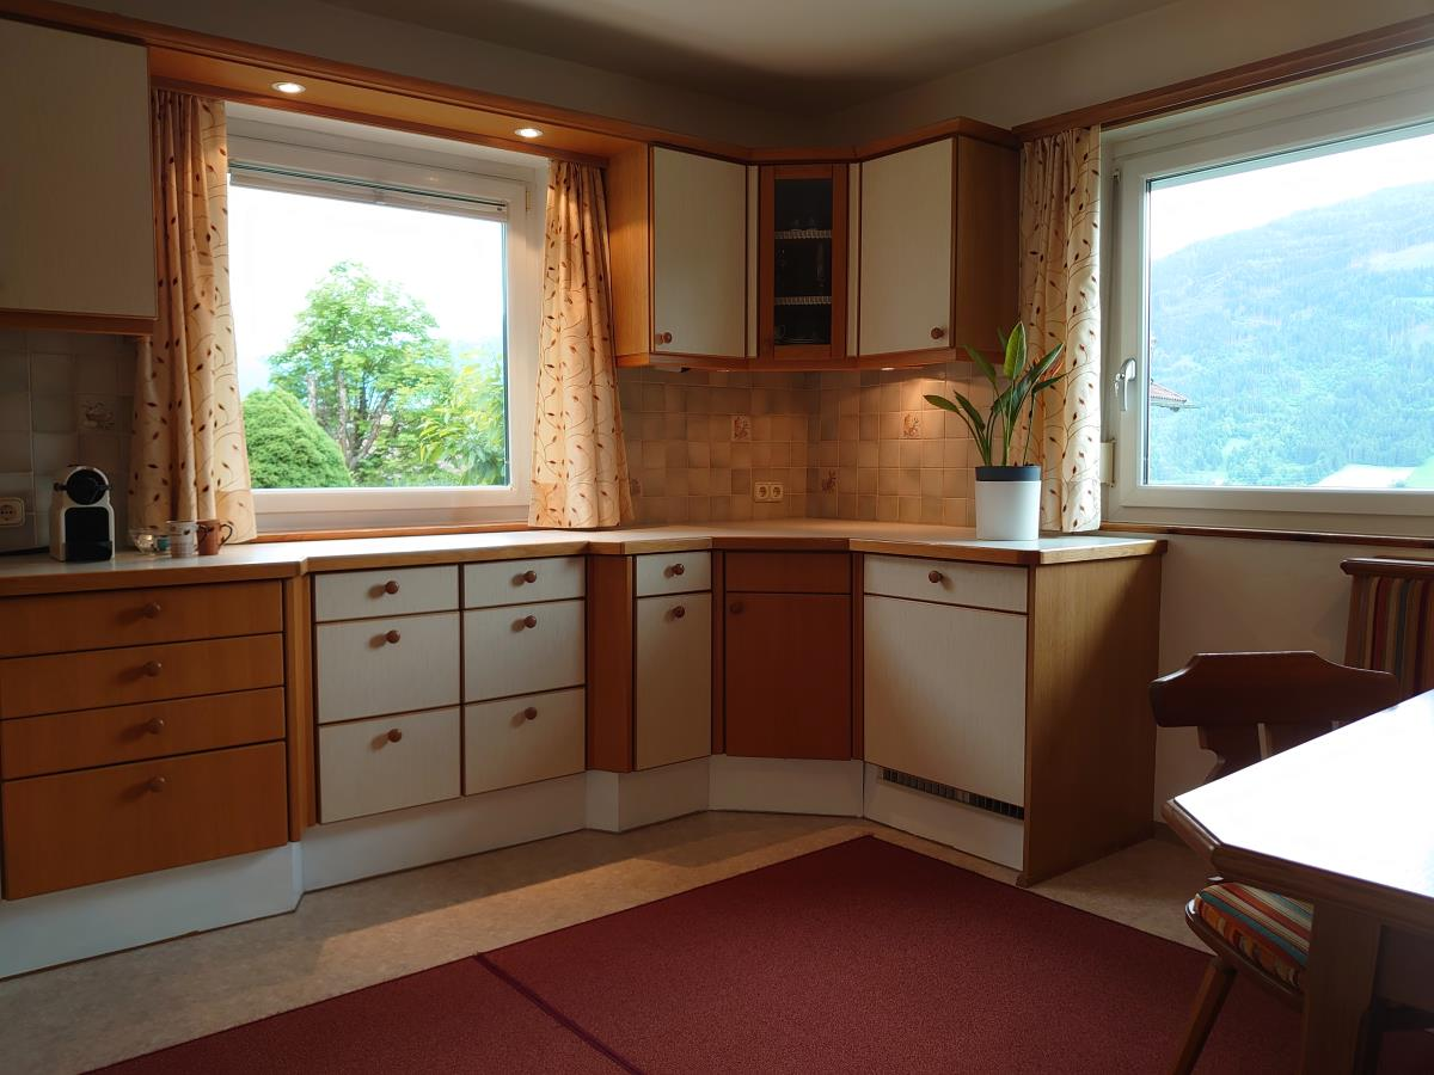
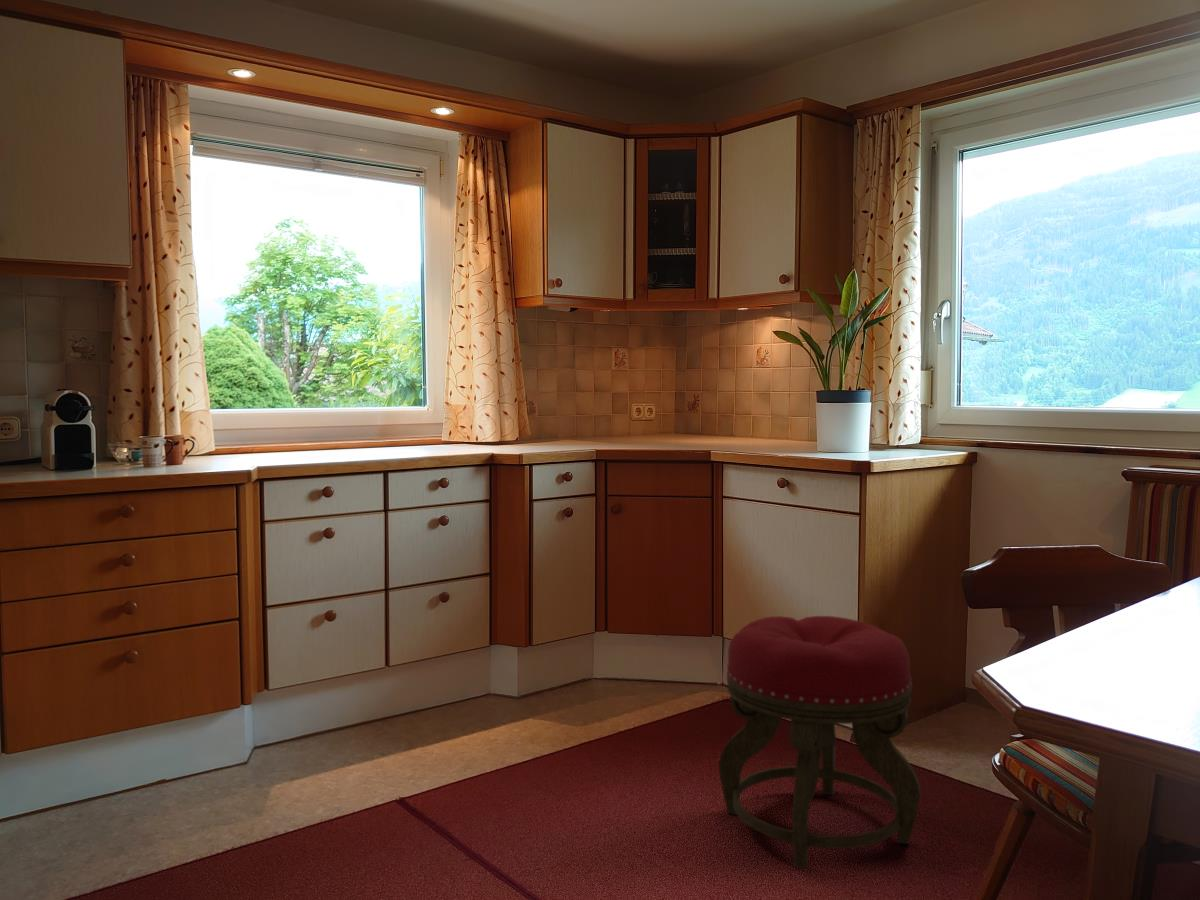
+ stool [718,615,922,869]
